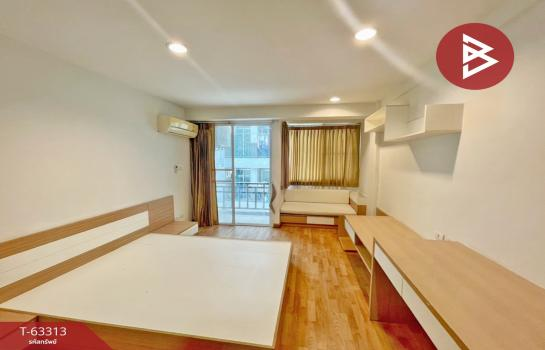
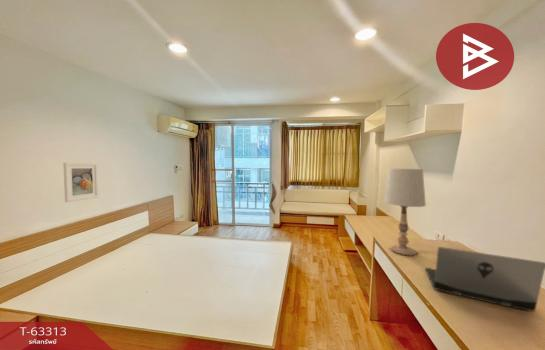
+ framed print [62,162,100,203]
+ table lamp [383,168,427,256]
+ laptop [424,246,545,312]
